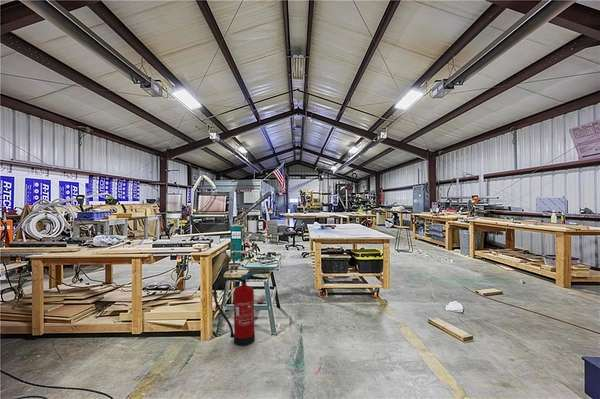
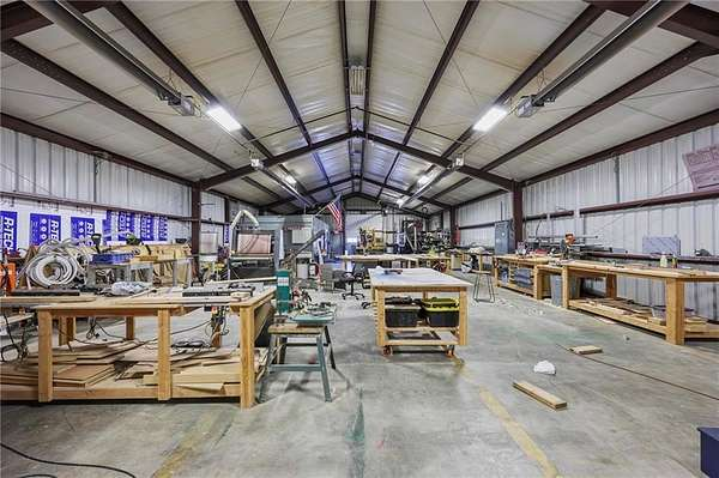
- fire extinguisher [213,269,264,347]
